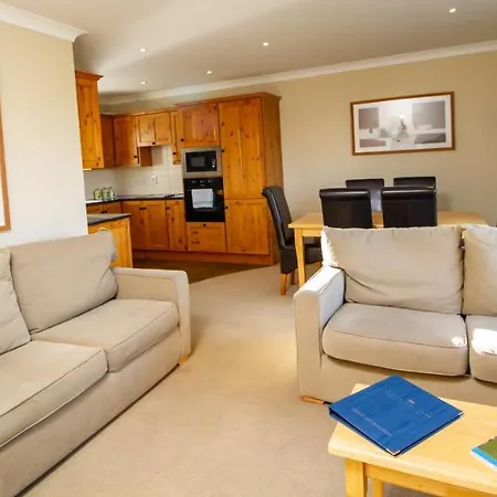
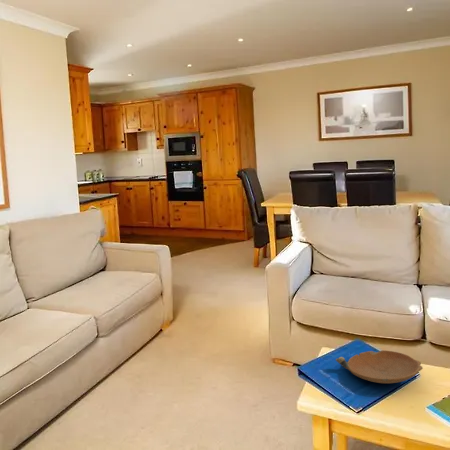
+ bowl [335,349,424,384]
